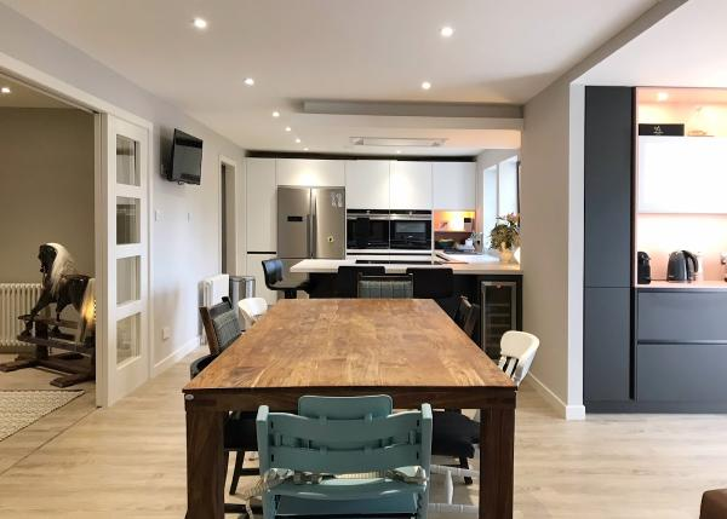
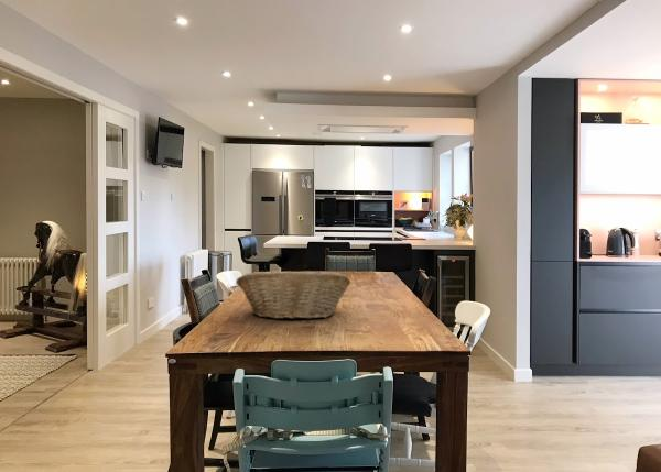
+ fruit basket [235,271,351,320]
